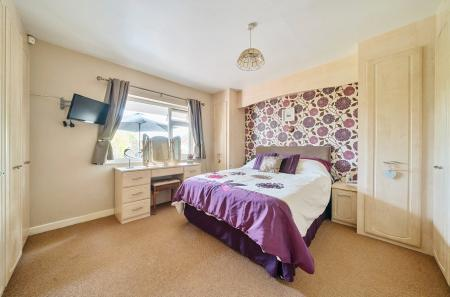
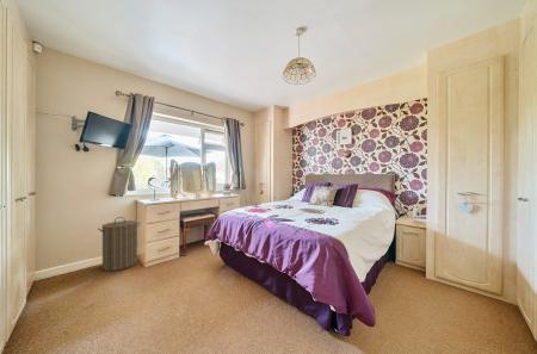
+ laundry hamper [97,216,142,272]
